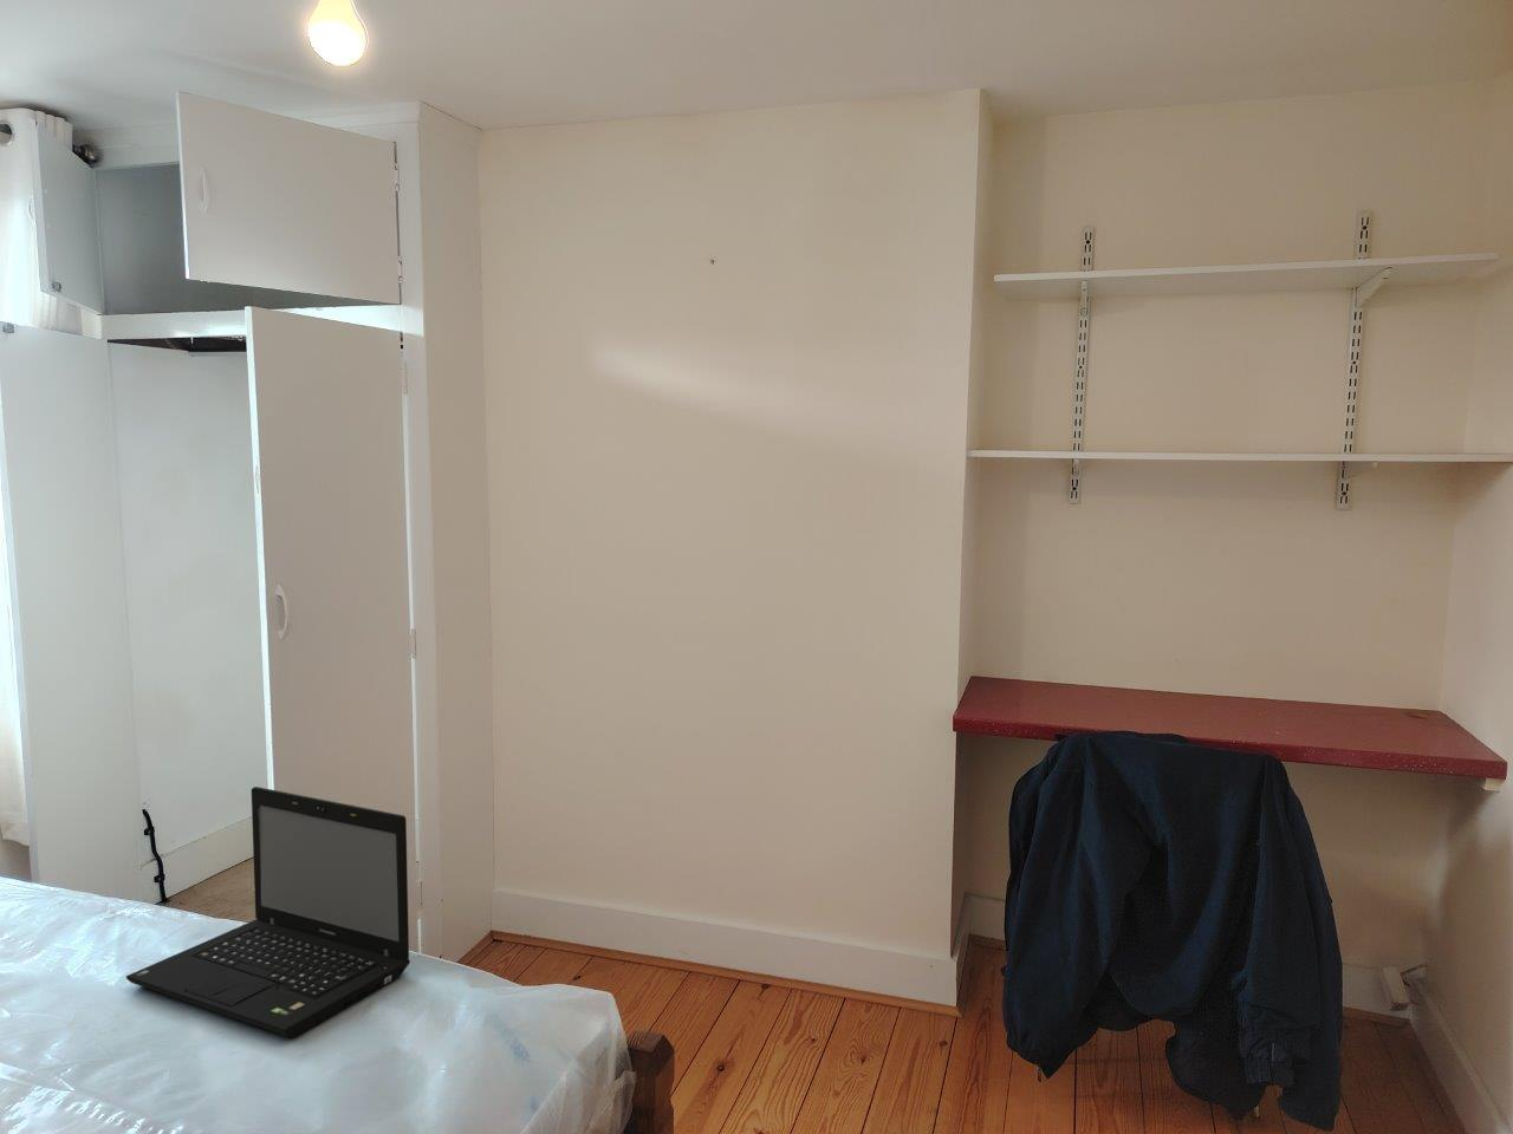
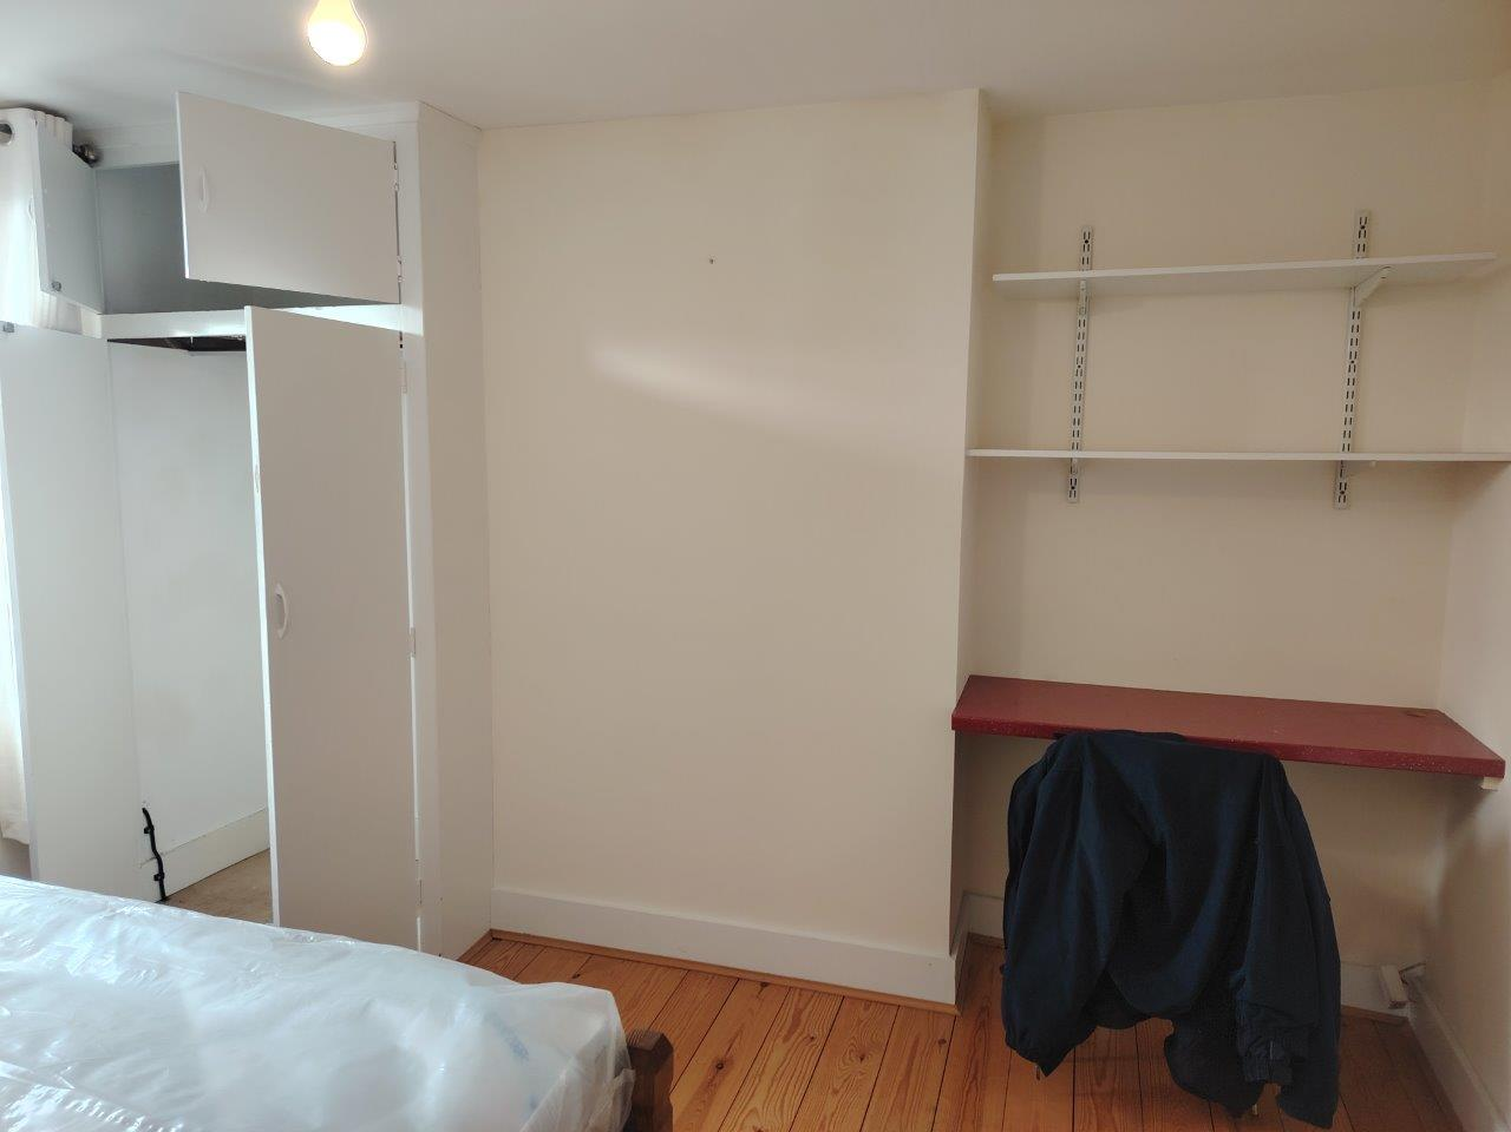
- laptop [125,785,411,1039]
